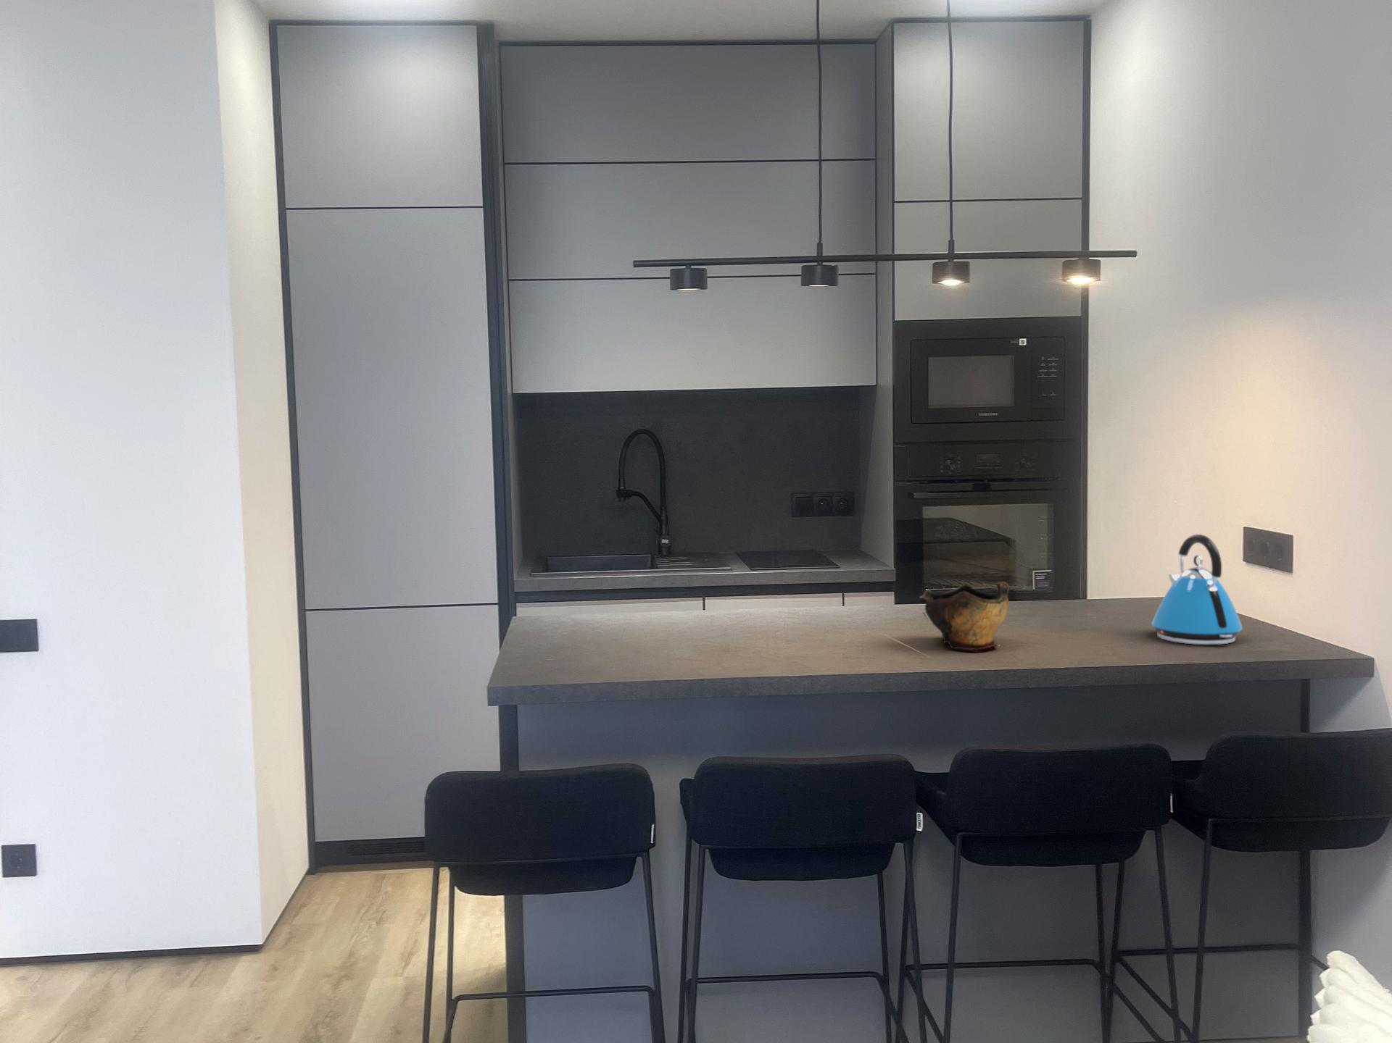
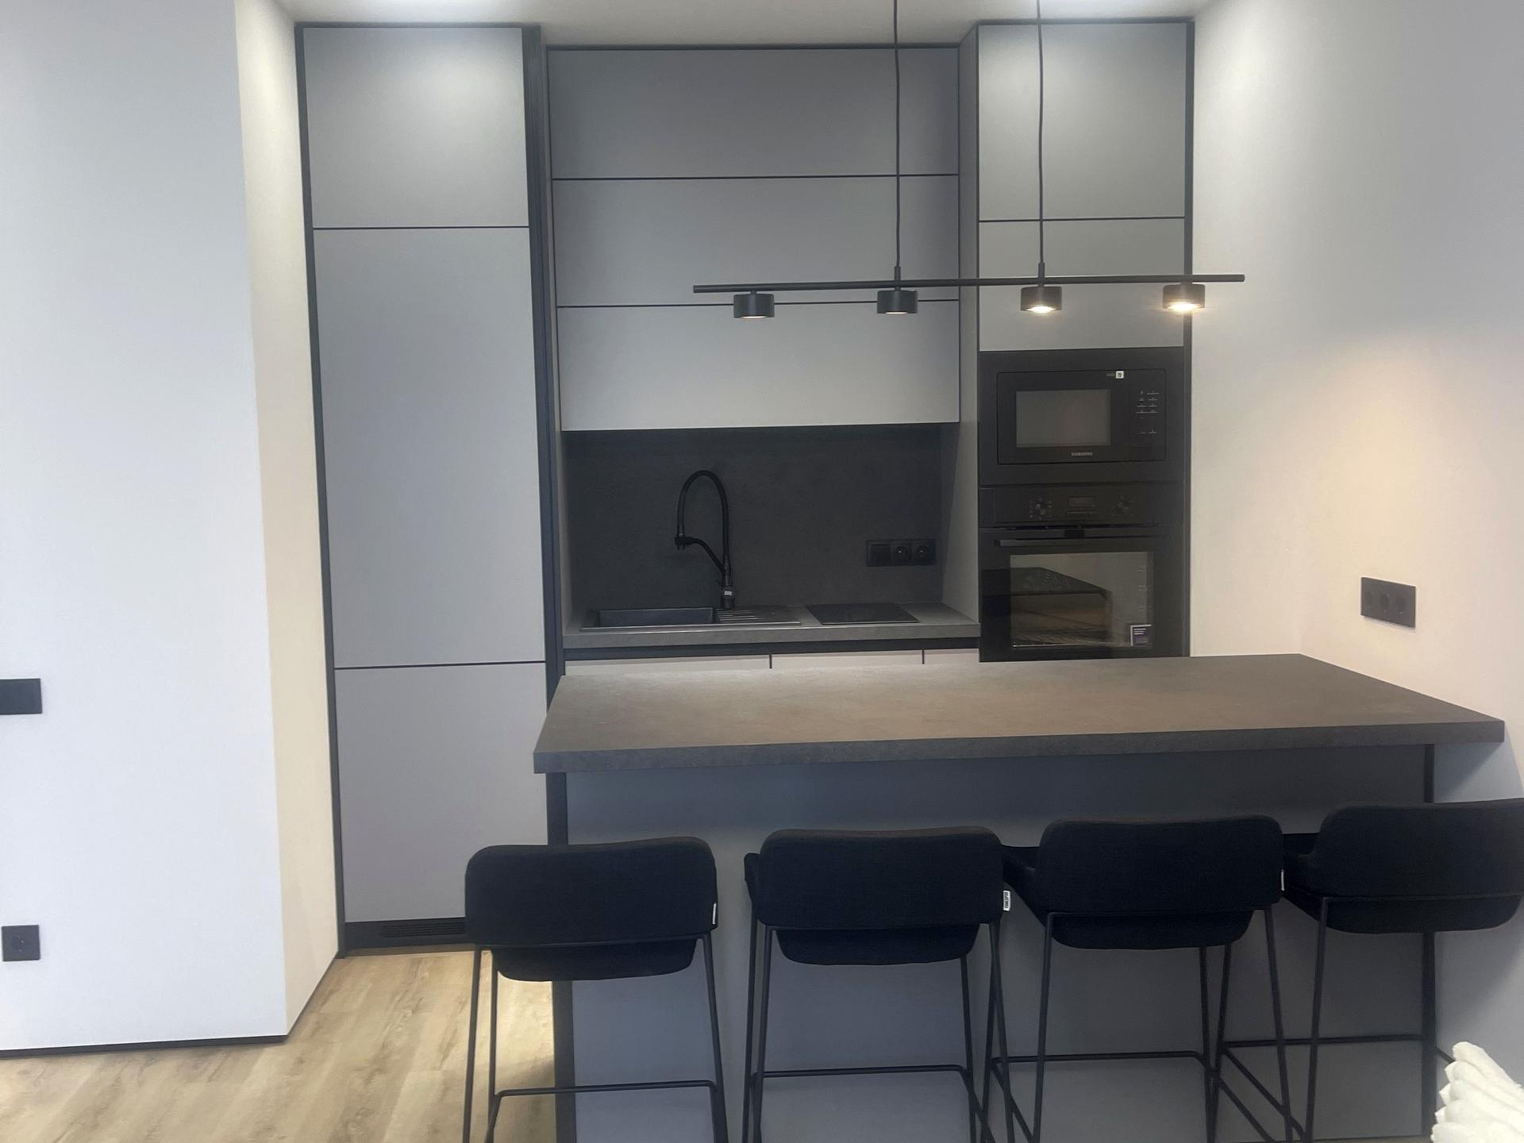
- kettle [1151,534,1243,645]
- decorative bowl [919,581,1009,651]
